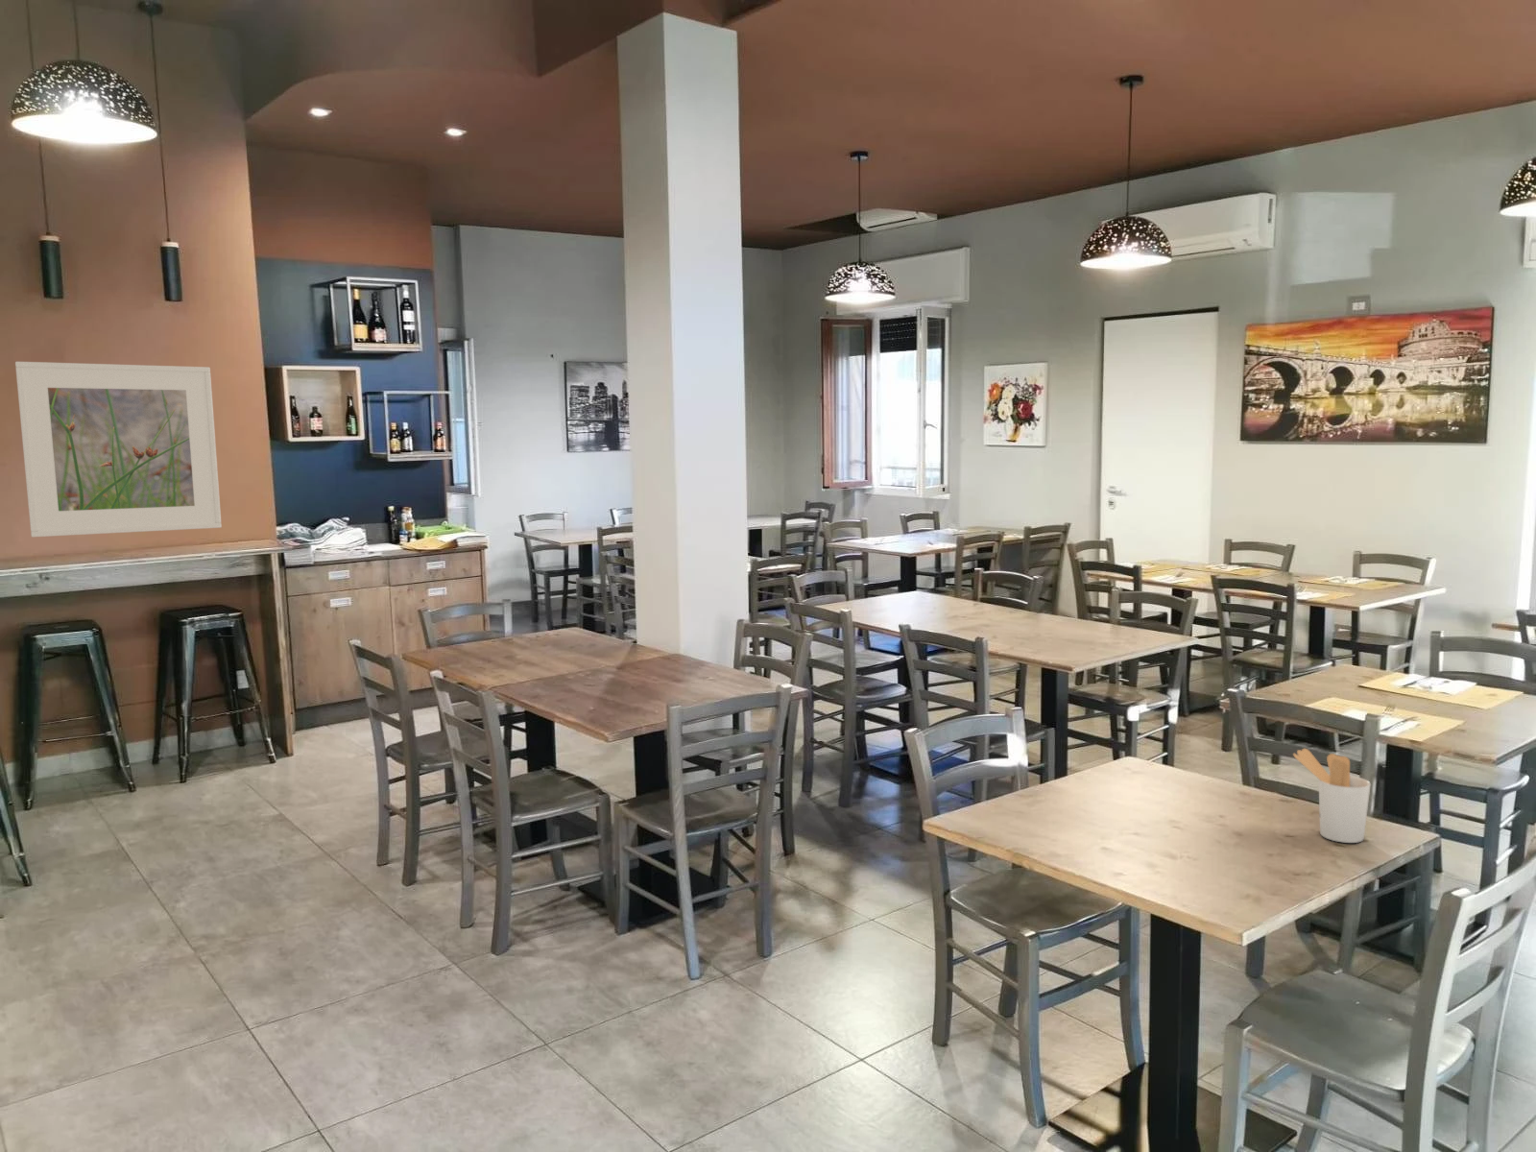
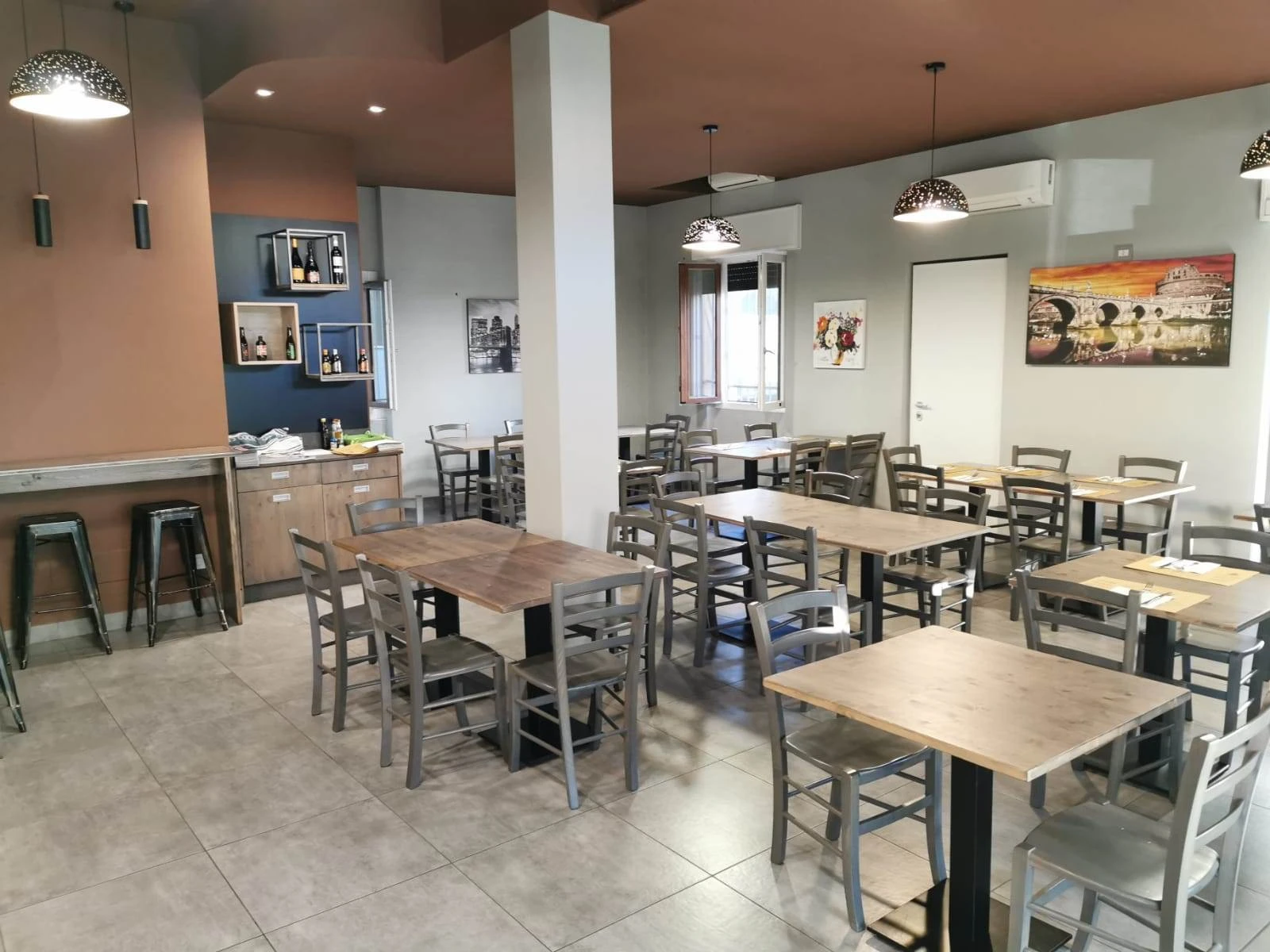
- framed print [15,361,223,537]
- utensil holder [1292,748,1372,843]
